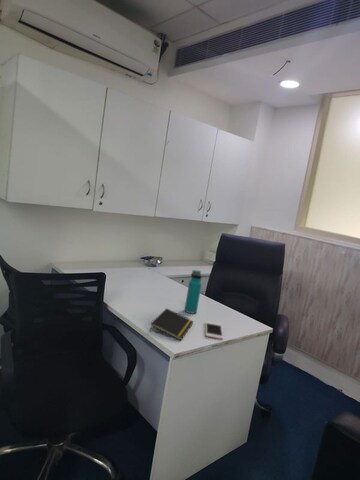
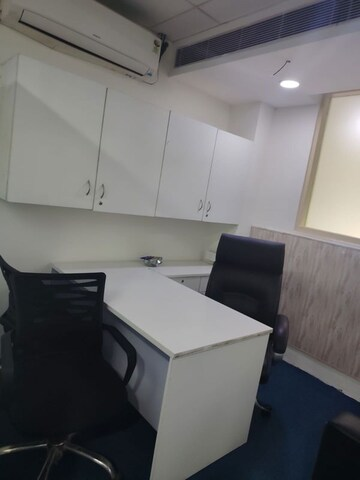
- water bottle [184,269,203,314]
- notepad [149,307,195,341]
- cell phone [204,320,224,340]
